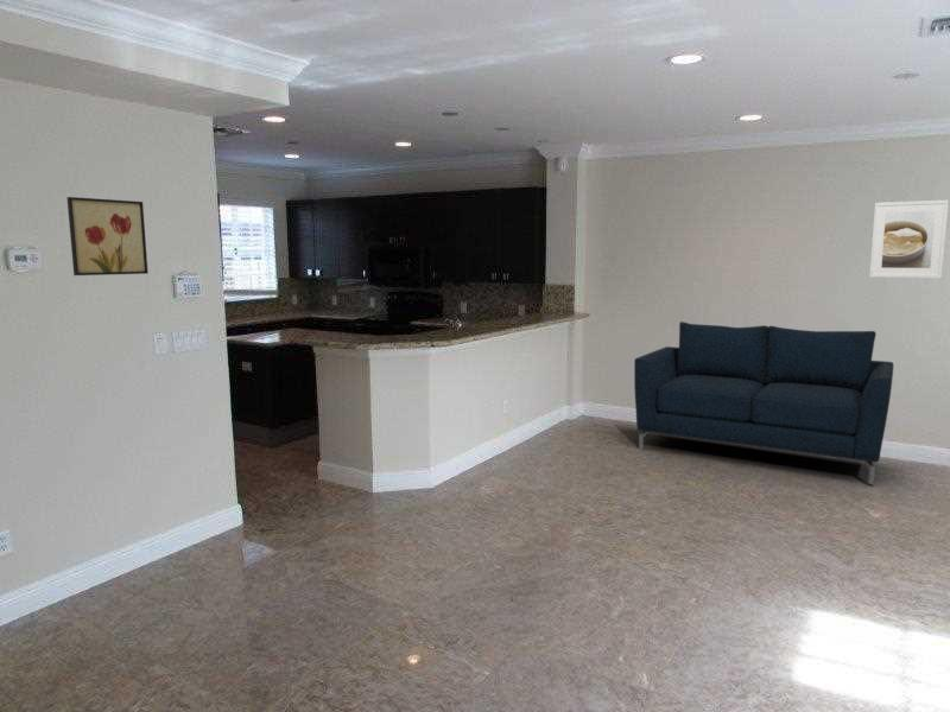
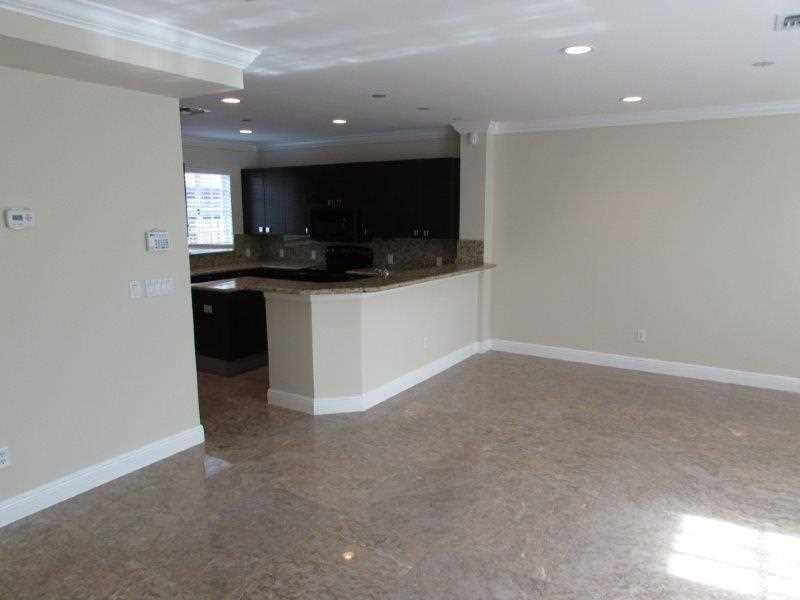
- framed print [868,199,950,279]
- sofa [633,320,894,485]
- wall art [65,196,150,276]
